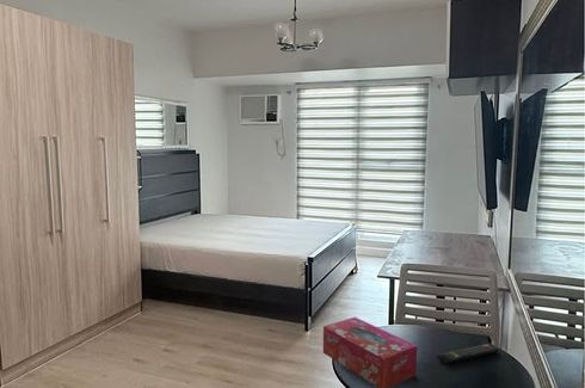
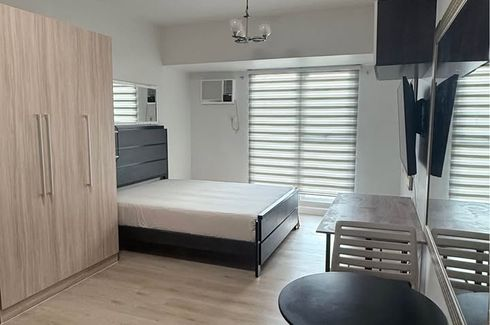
- tissue box [322,316,418,388]
- remote control [436,343,500,364]
